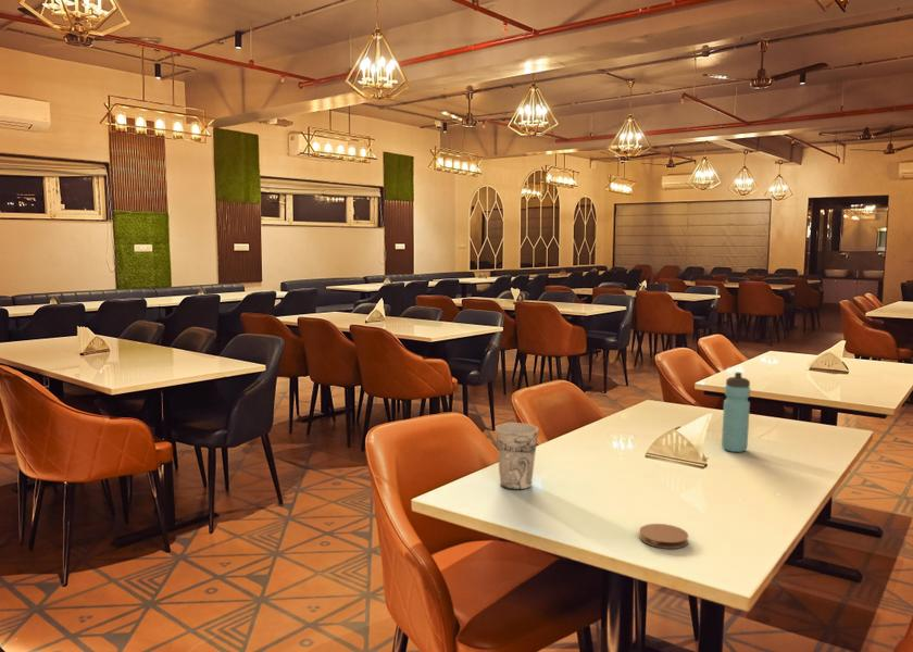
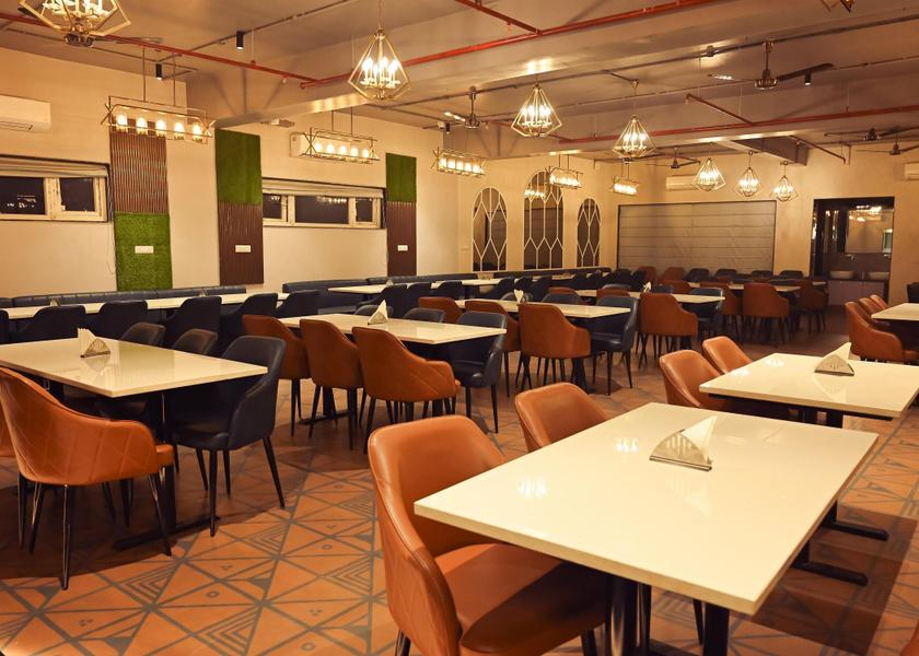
- cup [495,422,539,491]
- coaster [638,523,689,550]
- water bottle [721,372,751,453]
